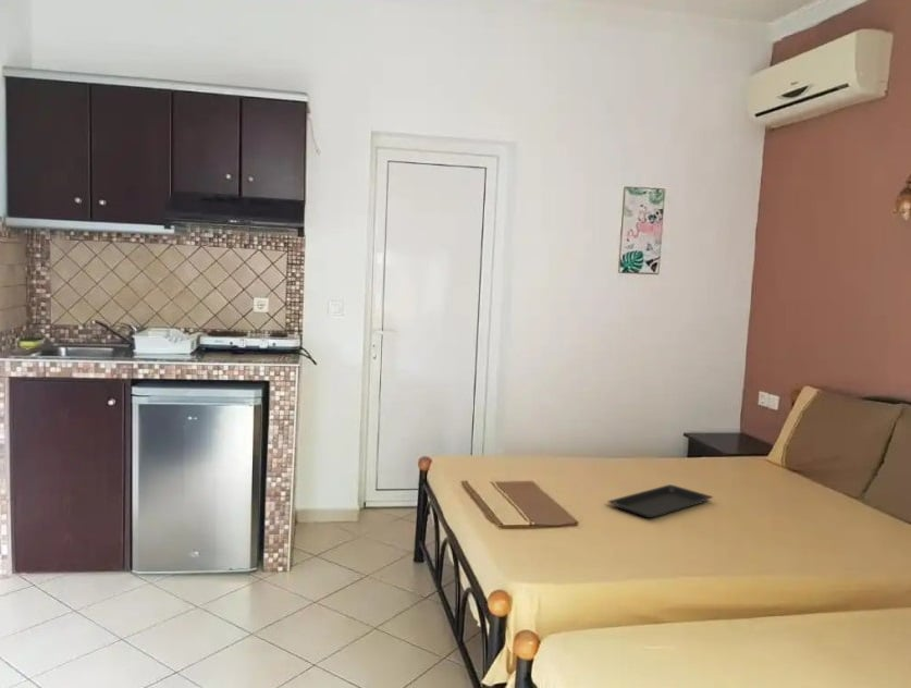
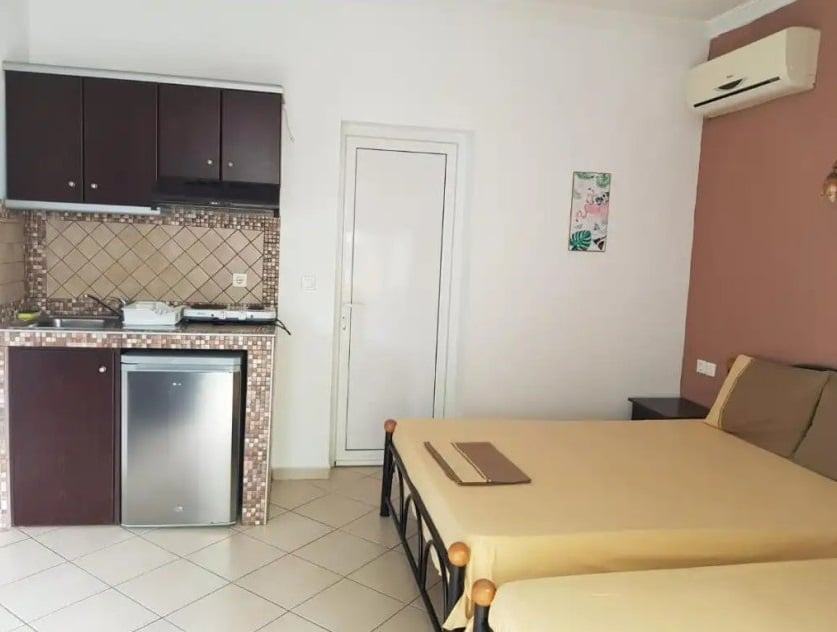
- serving tray [606,483,714,519]
